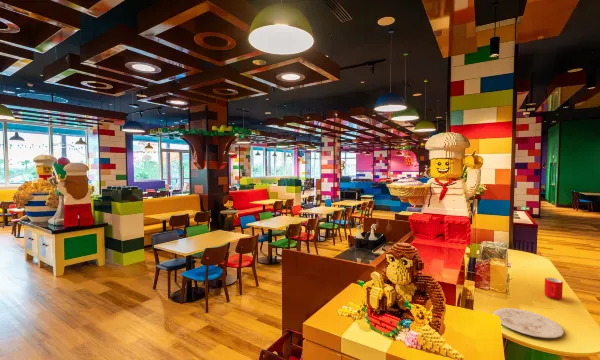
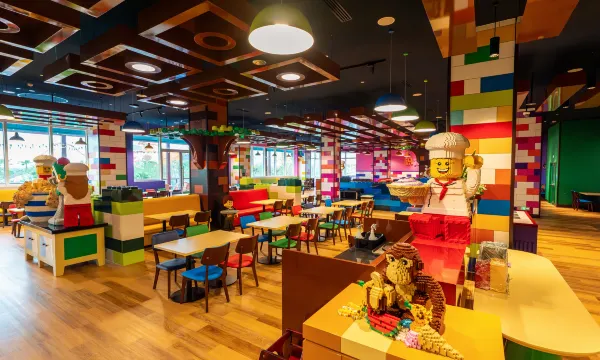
- cup [543,277,564,300]
- plate [493,307,565,339]
